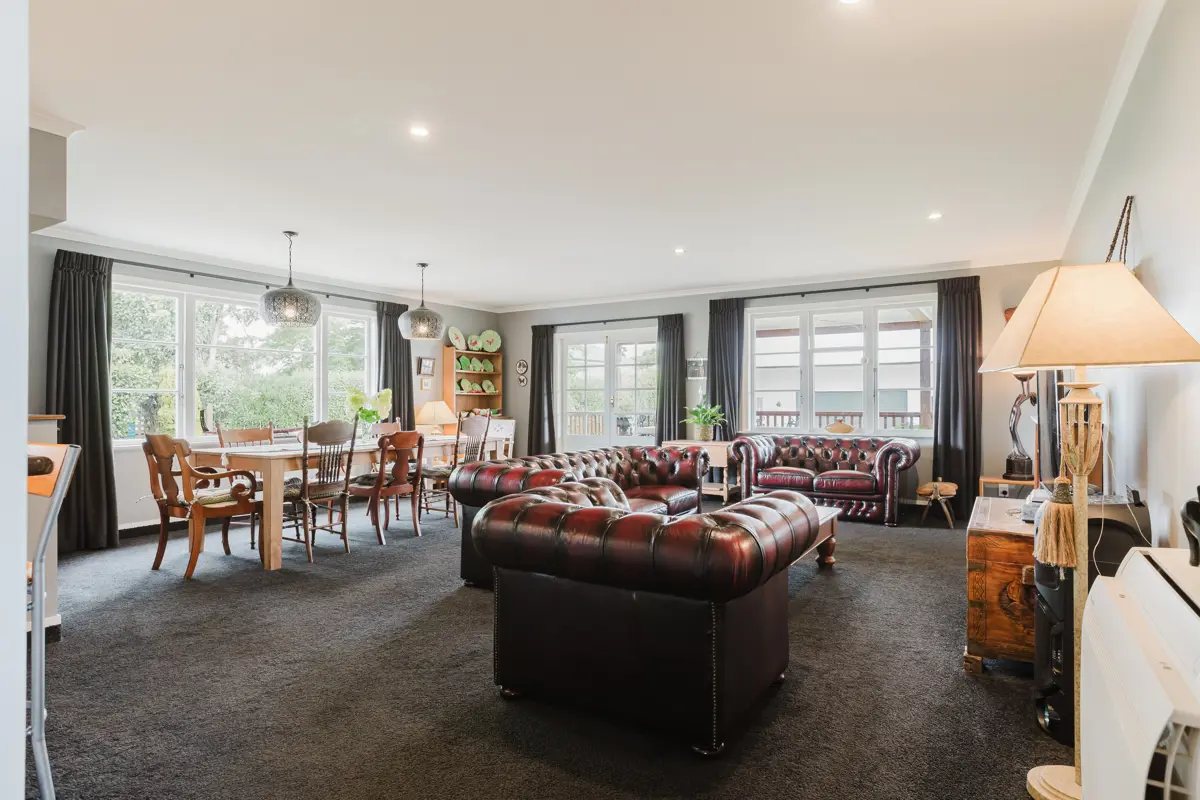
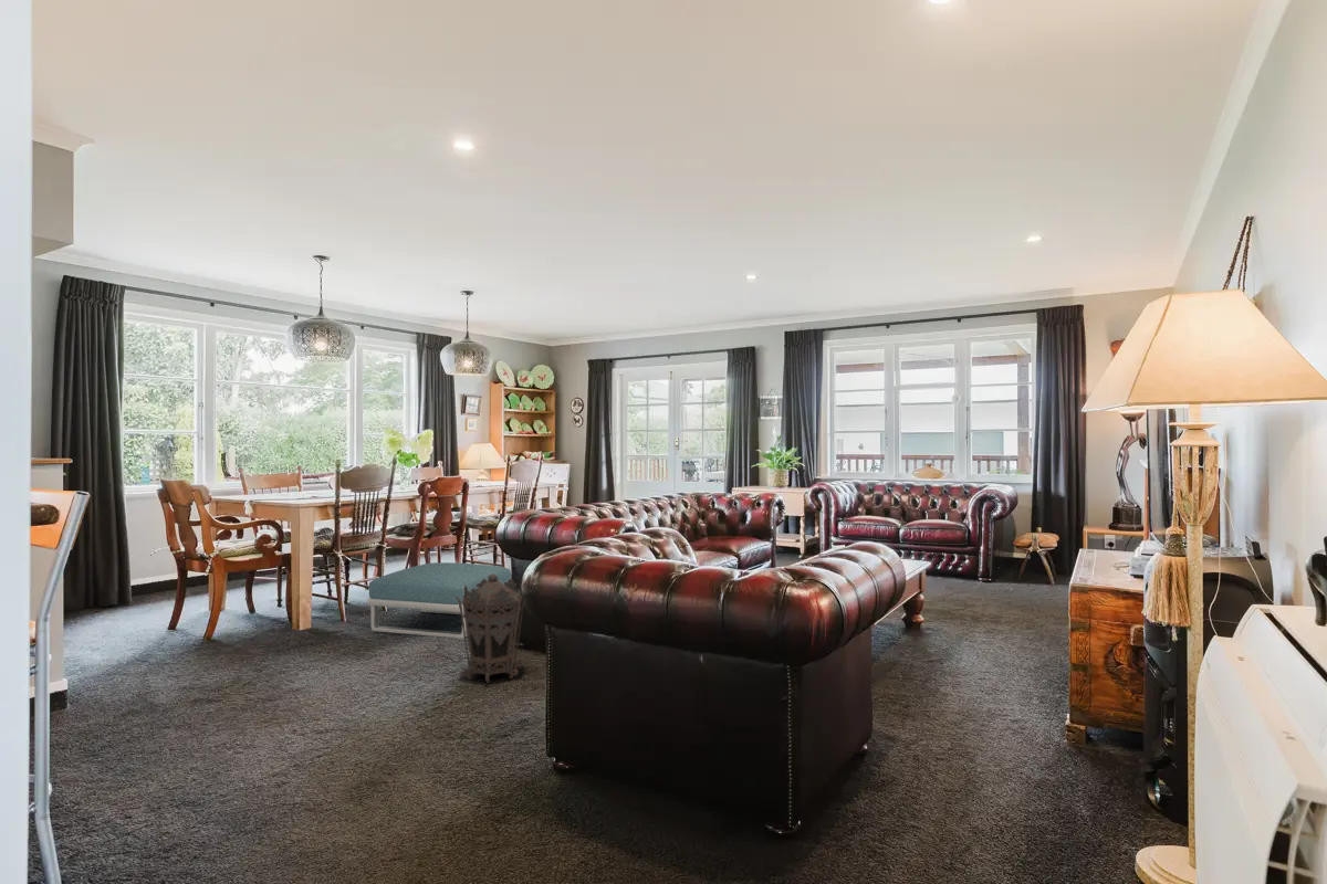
+ footstool [366,561,512,640]
+ lantern [453,573,524,684]
